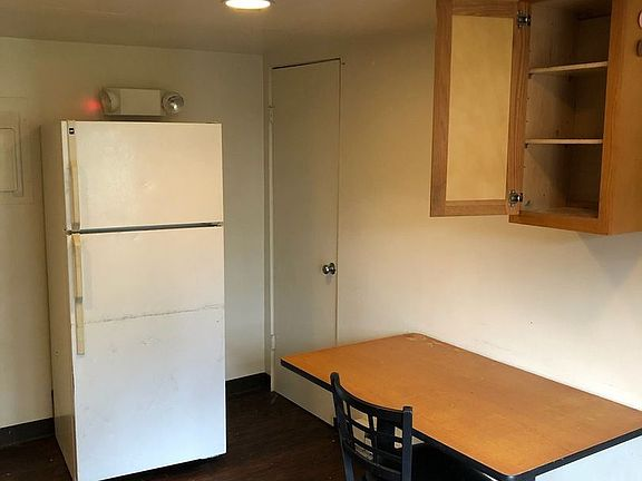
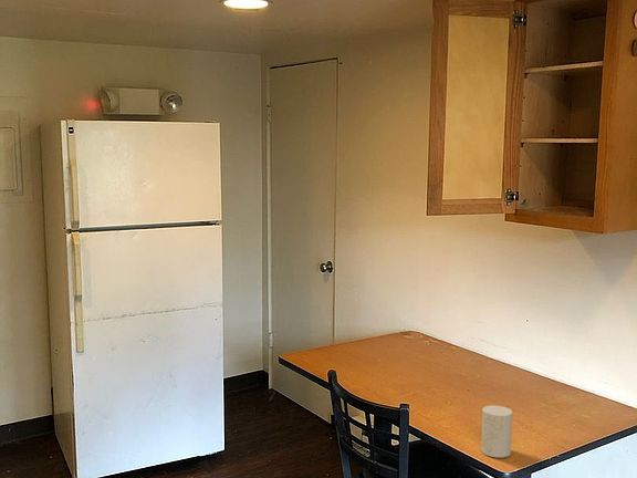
+ cup [480,405,513,459]
